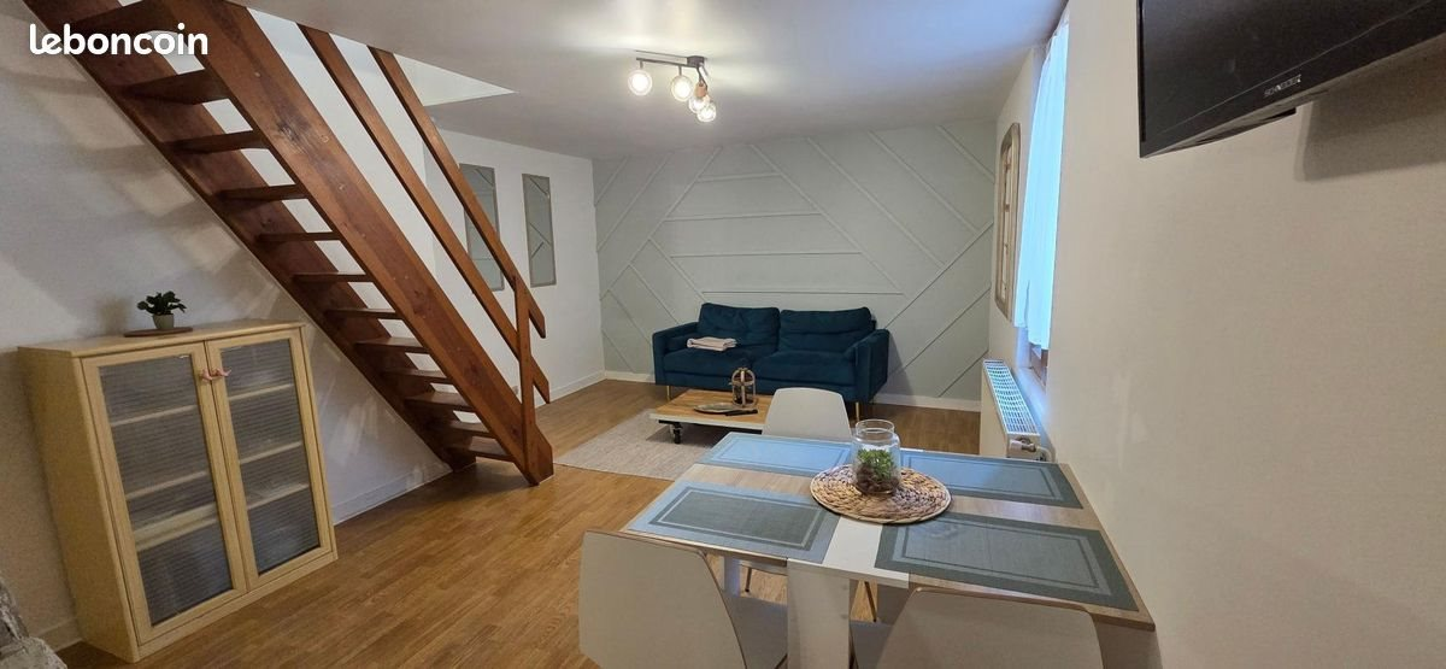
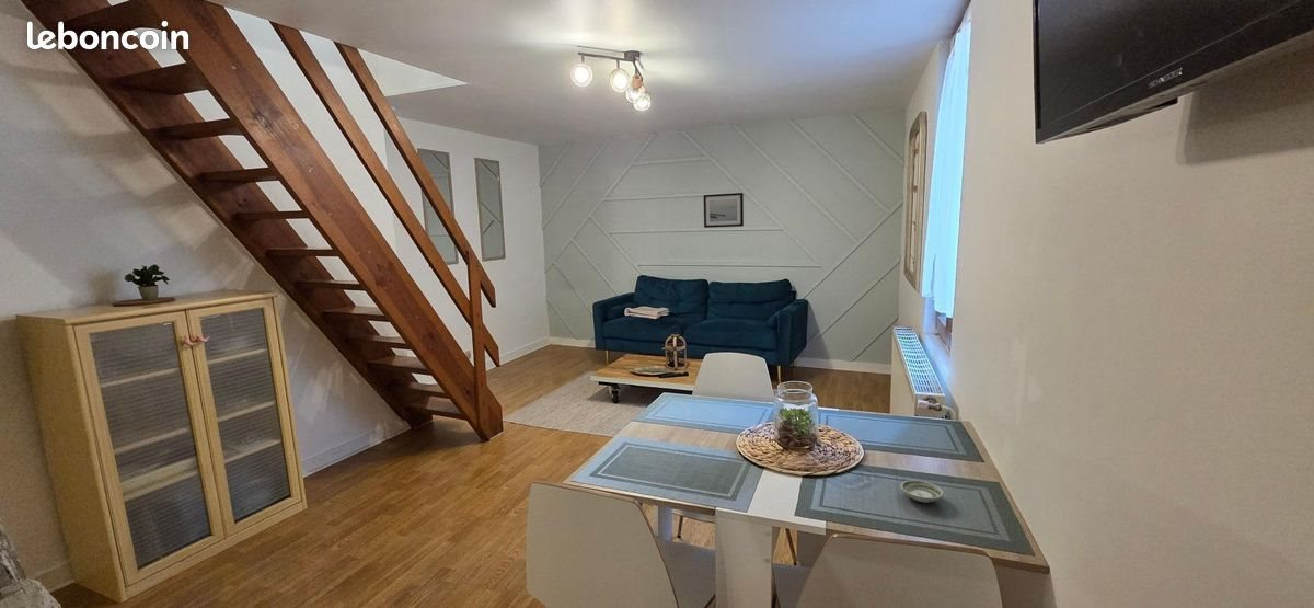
+ wall art [703,192,745,229]
+ saucer [899,480,945,504]
